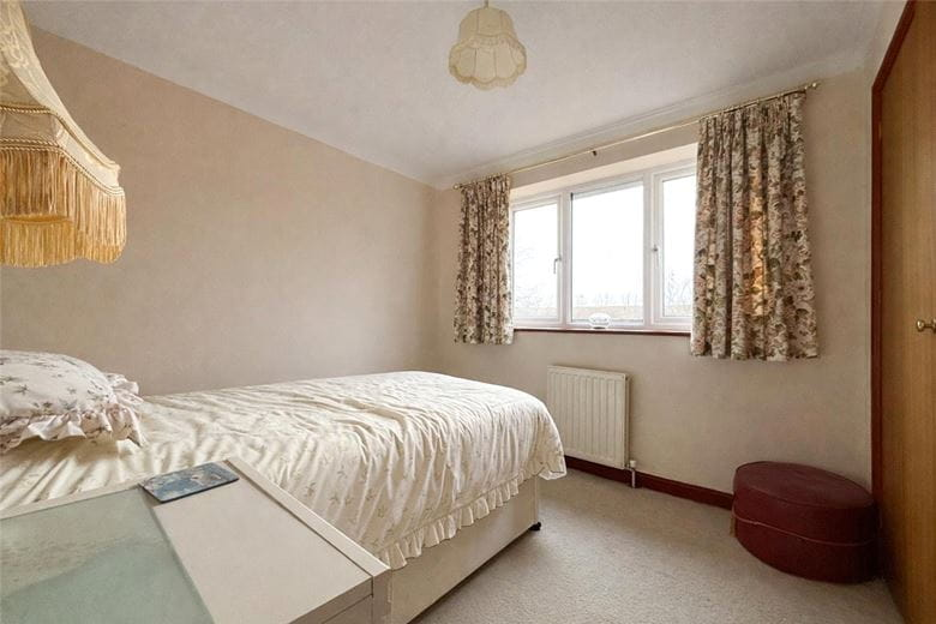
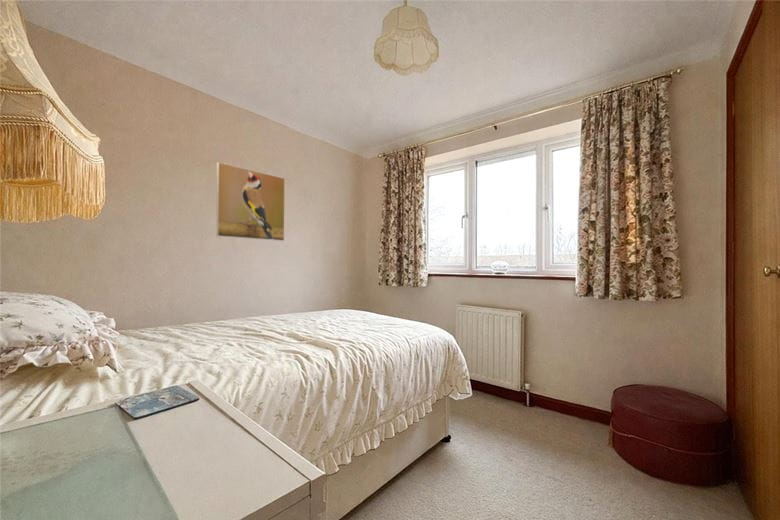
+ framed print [215,161,286,242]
